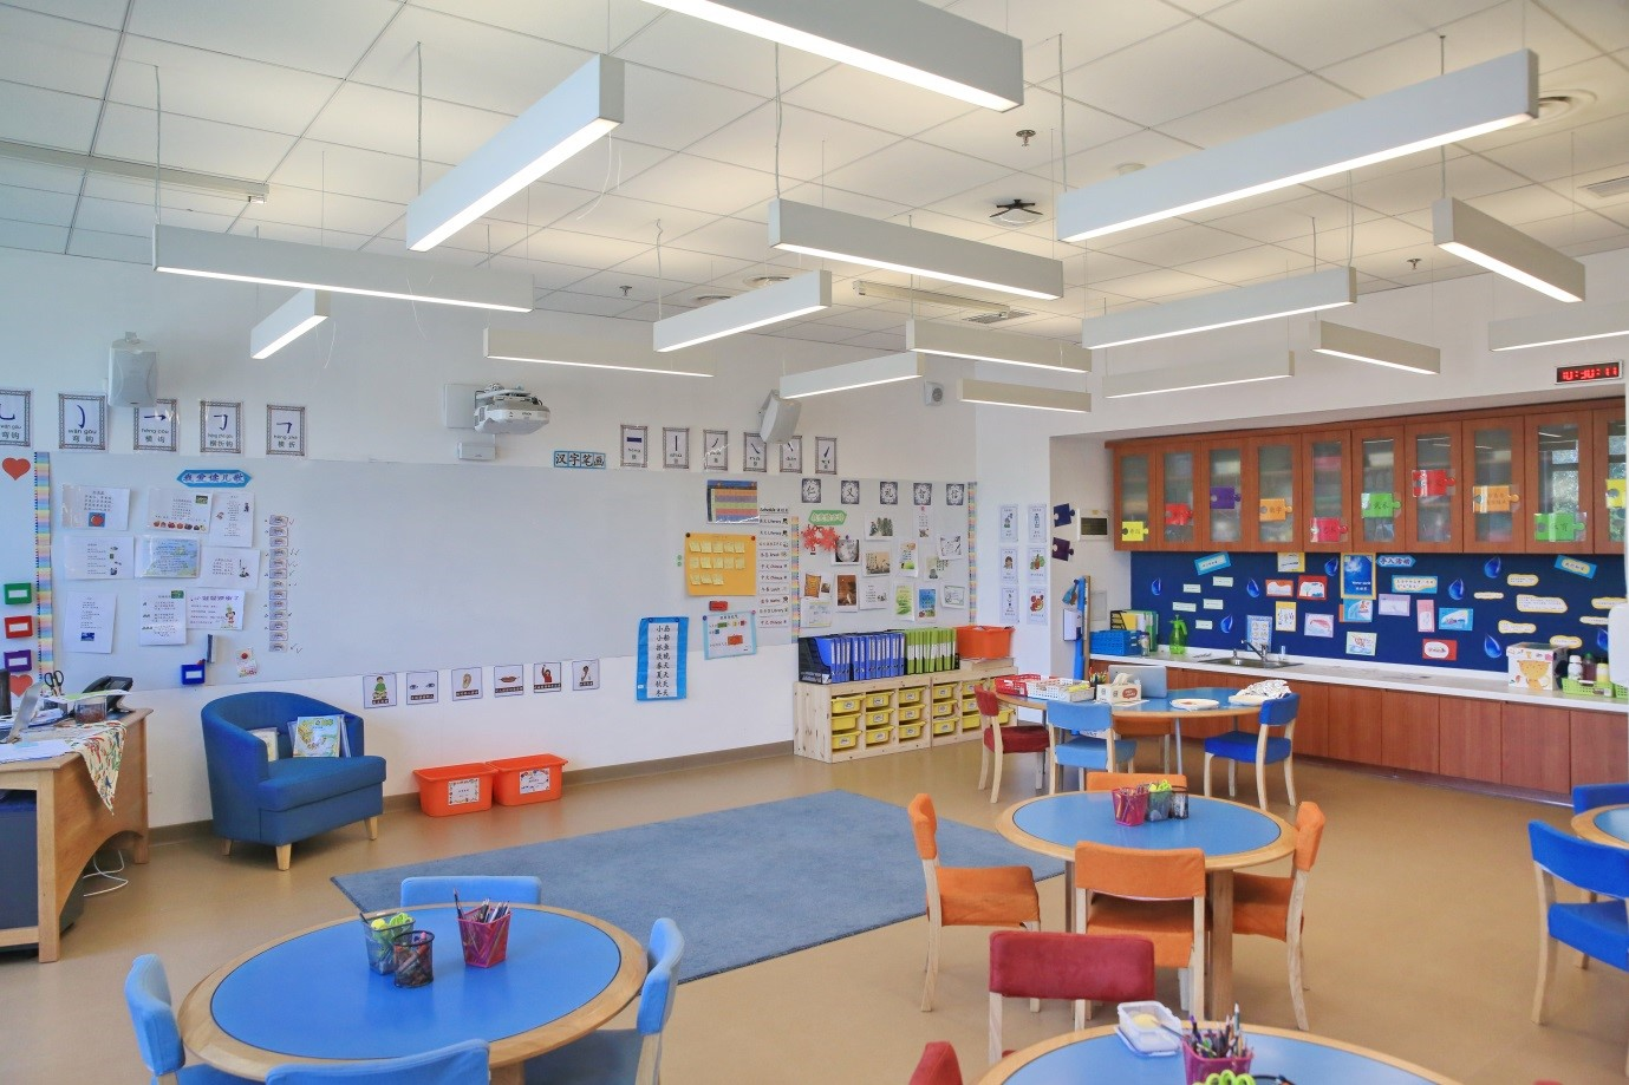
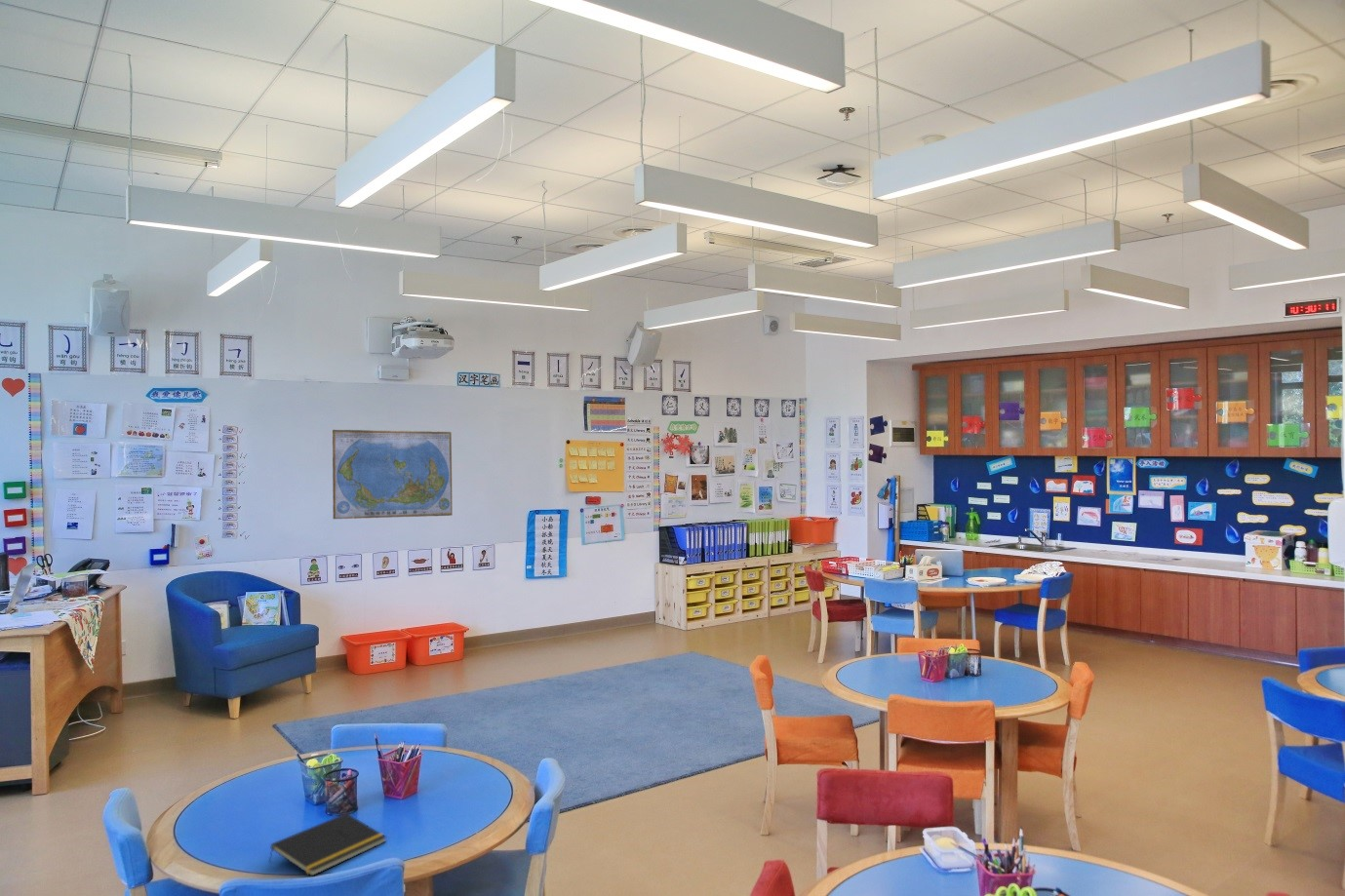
+ notepad [268,812,387,877]
+ world map [332,429,454,520]
